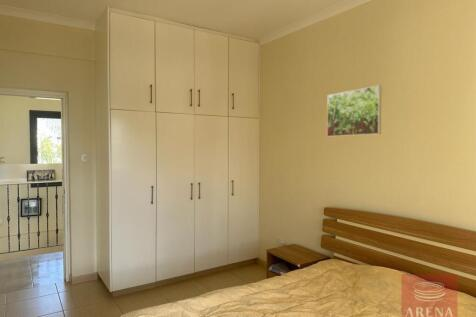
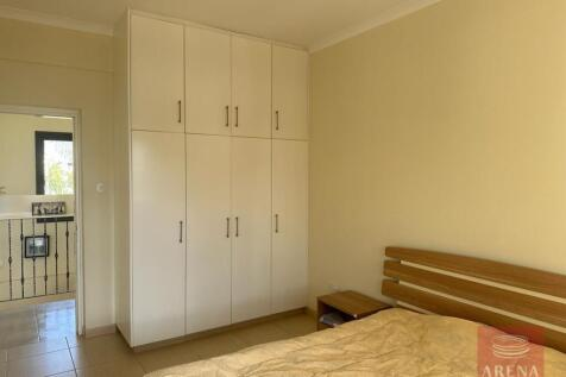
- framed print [326,84,382,138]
